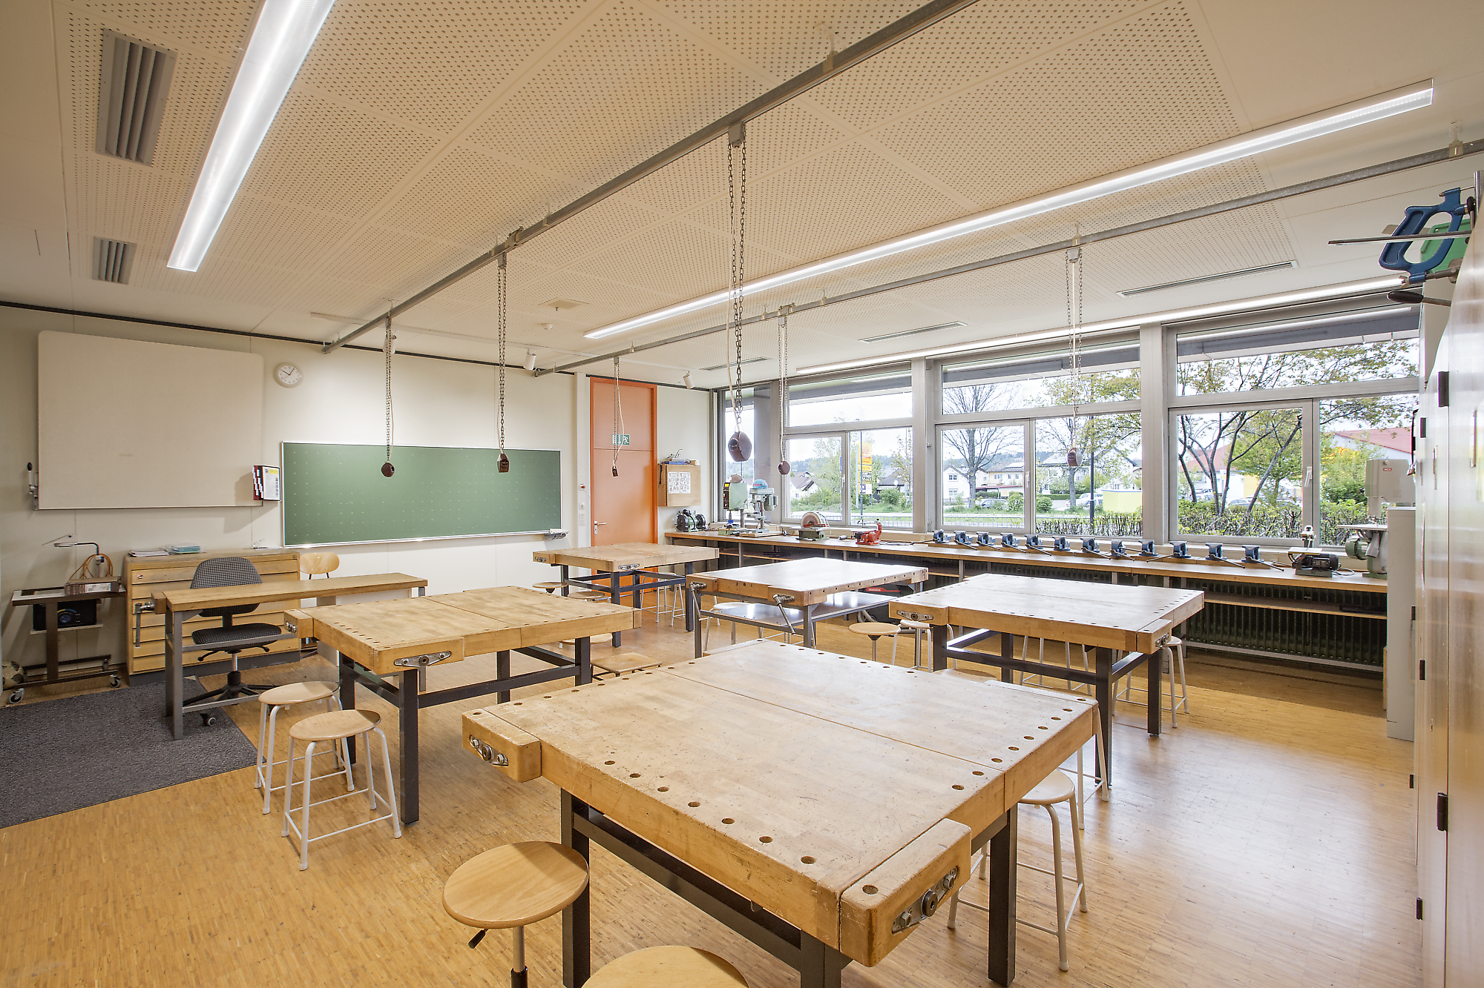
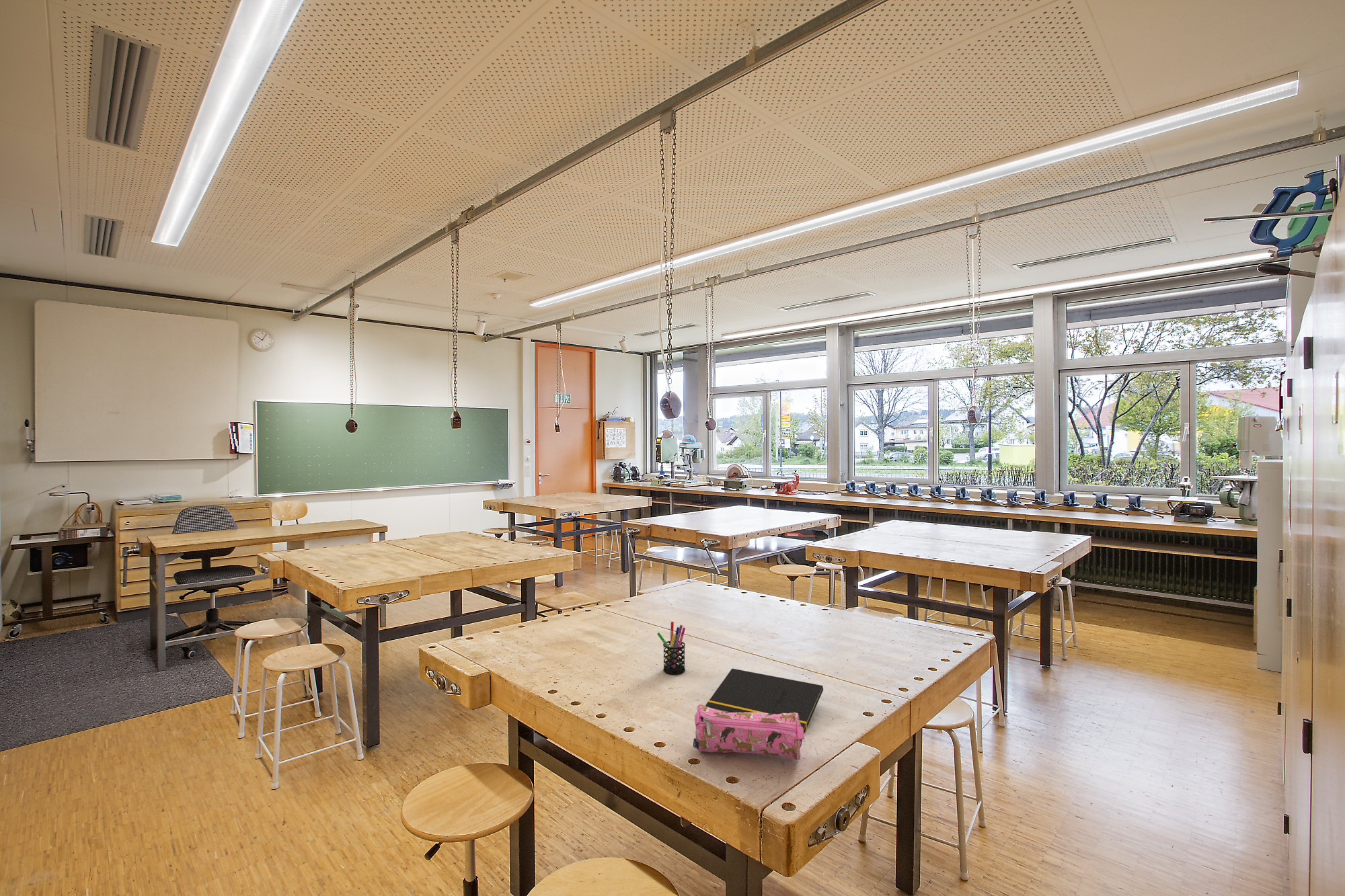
+ pencil case [692,704,806,761]
+ pen holder [656,621,686,675]
+ notepad [705,668,824,734]
